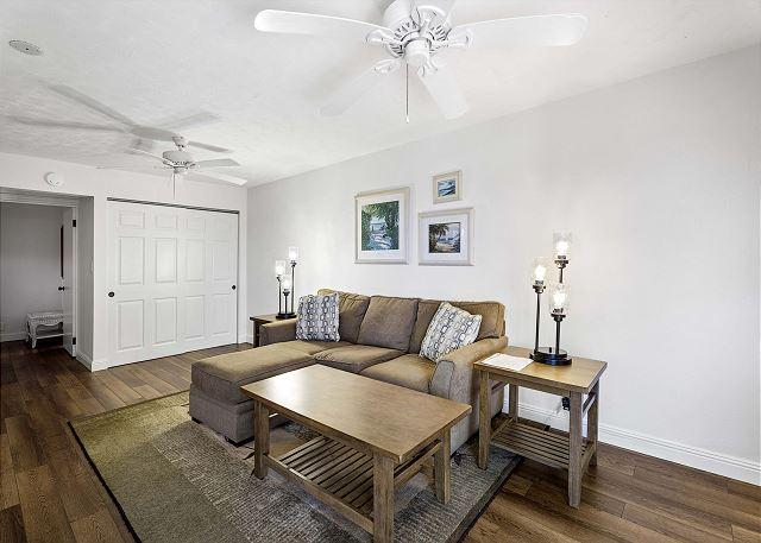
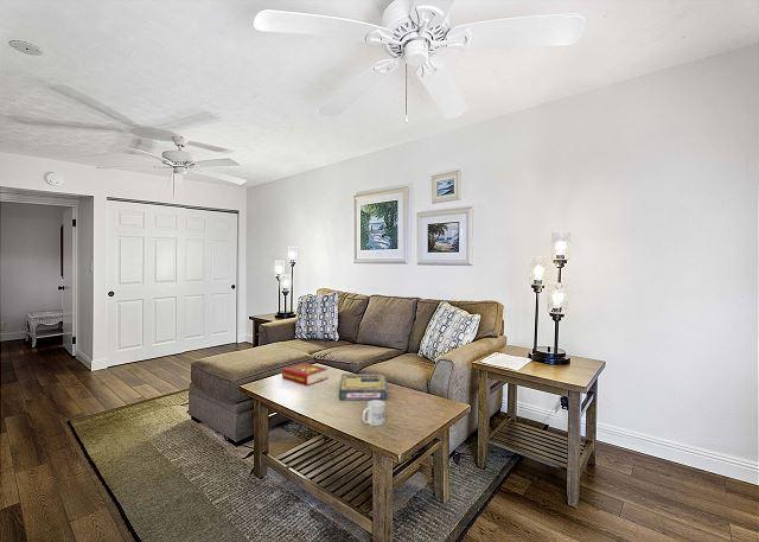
+ video game box [338,372,389,401]
+ mug [362,400,387,427]
+ book [281,362,329,387]
